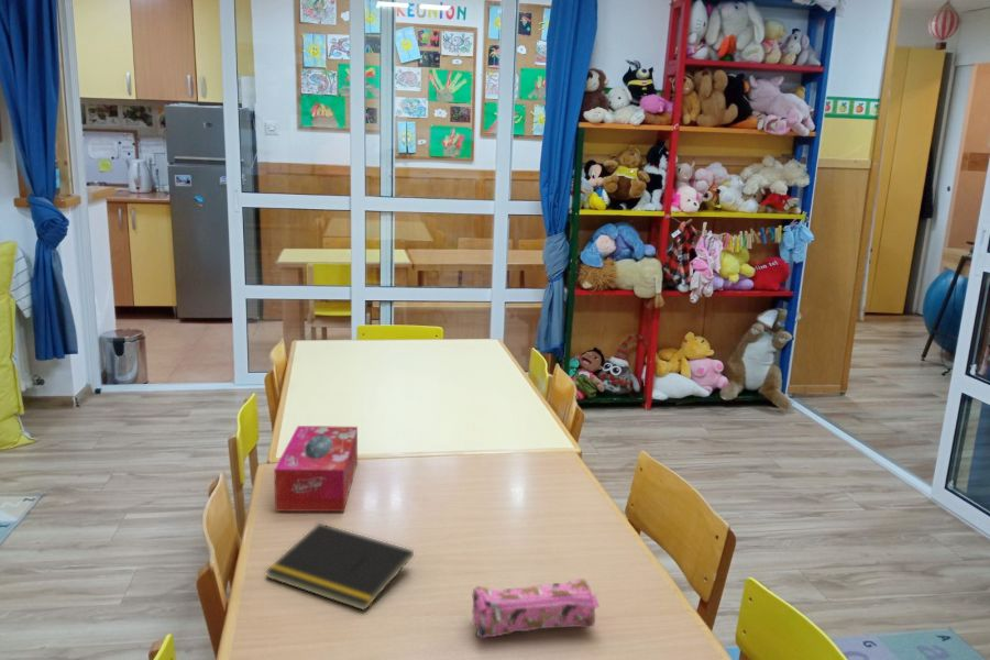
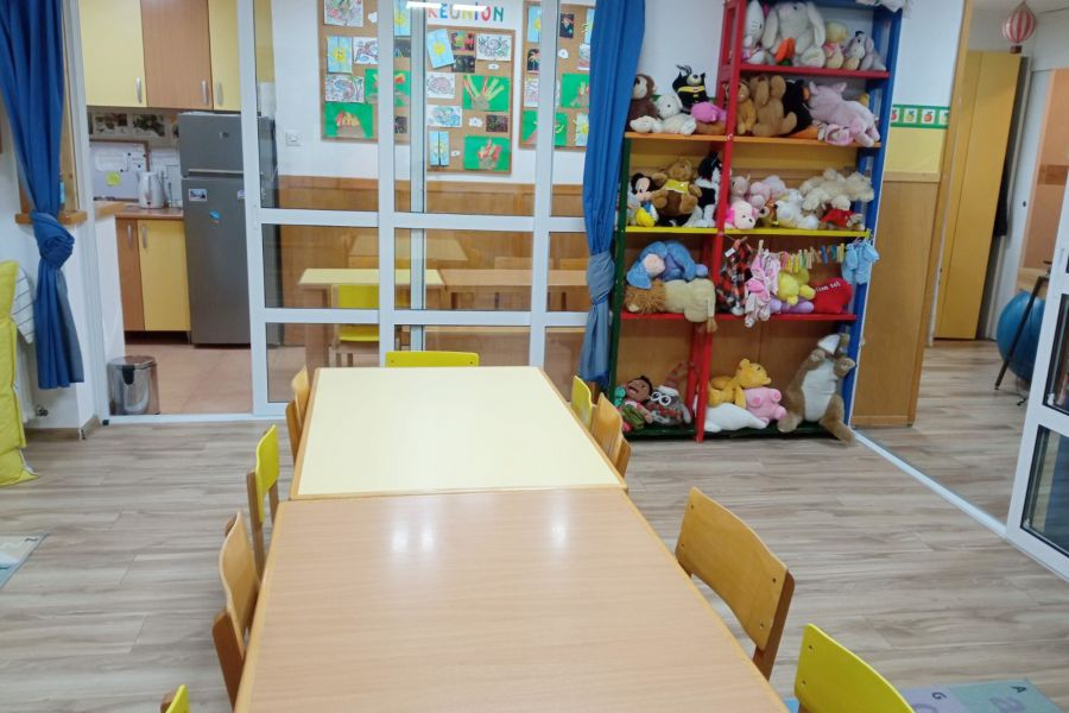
- pencil case [471,578,601,639]
- tissue box [273,425,359,513]
- notepad [264,522,415,612]
